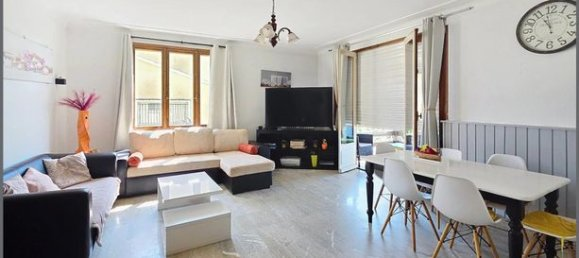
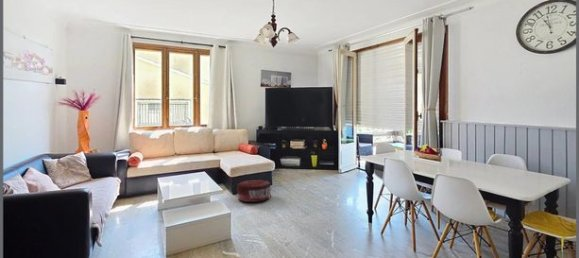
+ pouf [236,179,272,203]
